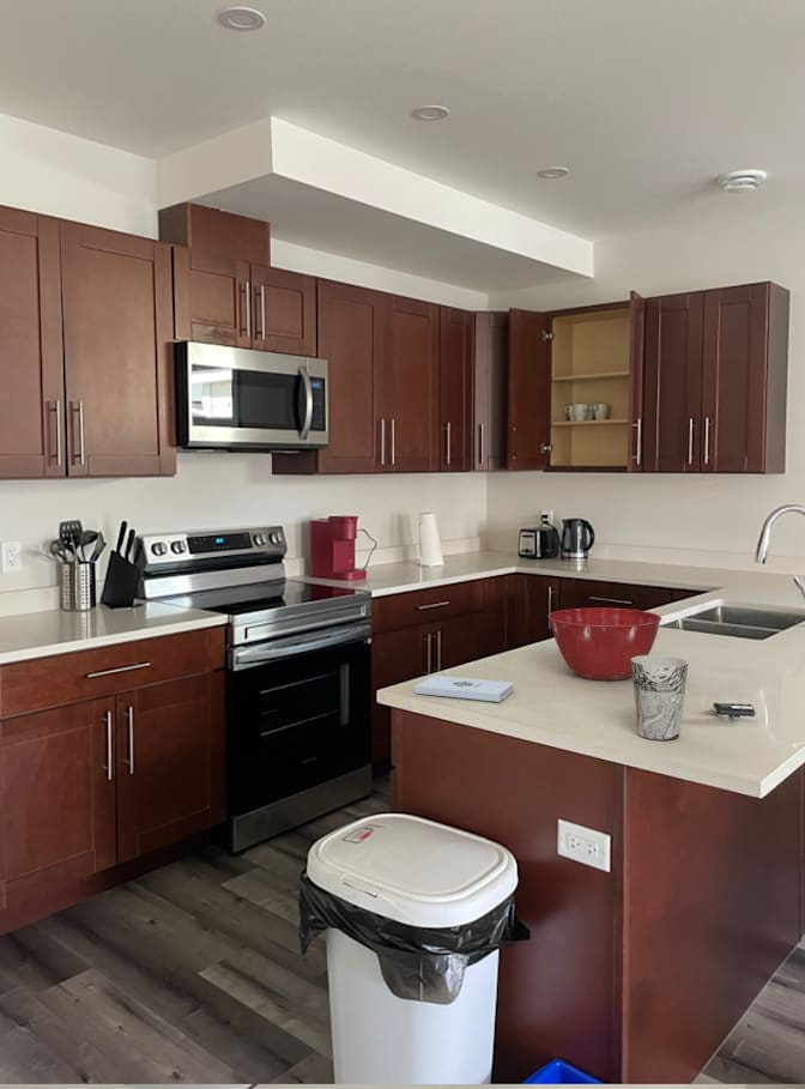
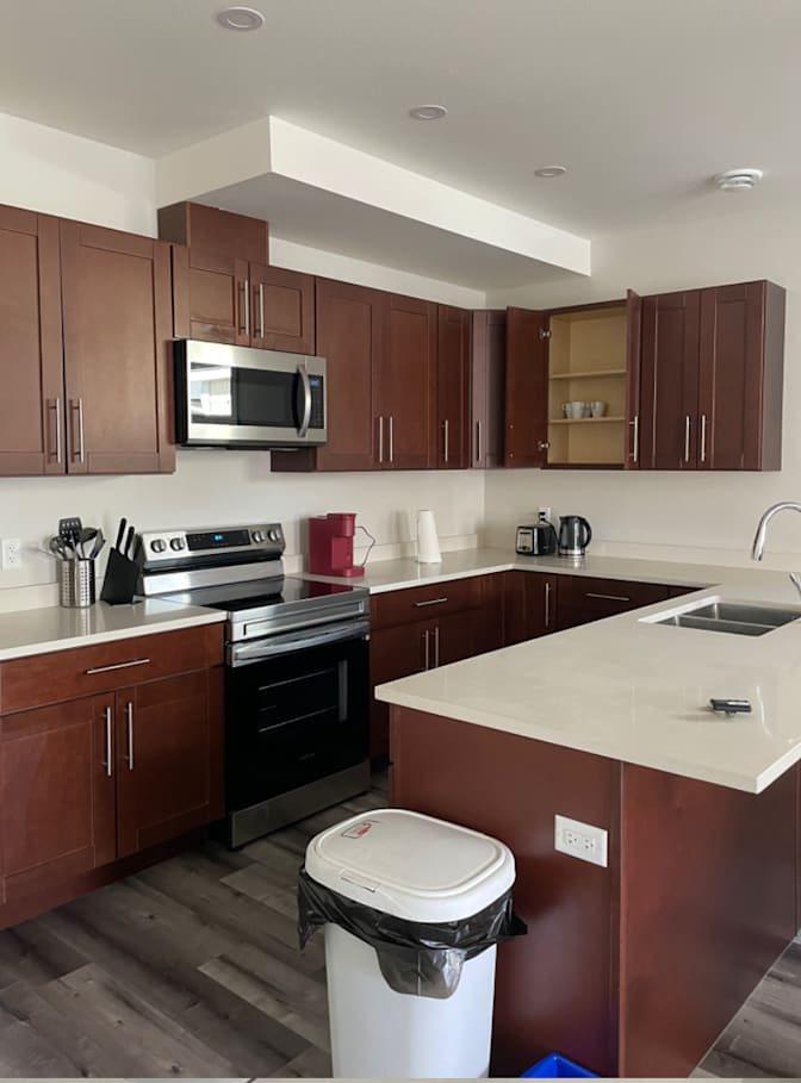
- mixing bowl [547,607,664,682]
- cup [631,654,690,742]
- notepad [413,674,515,703]
